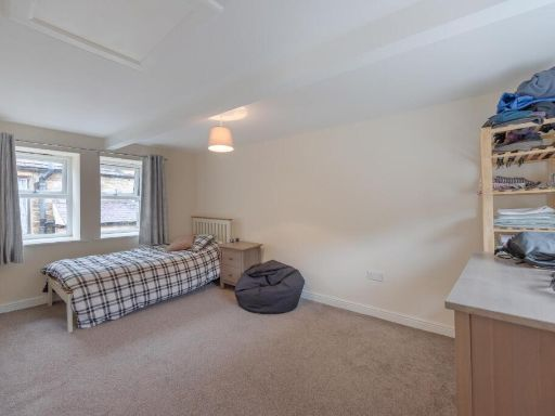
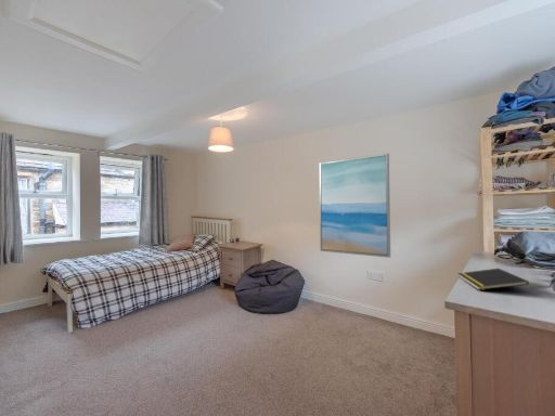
+ notepad [456,268,530,291]
+ wall art [319,153,391,259]
